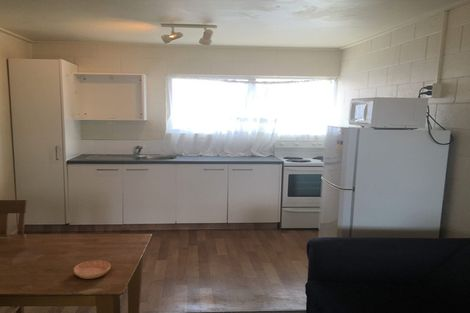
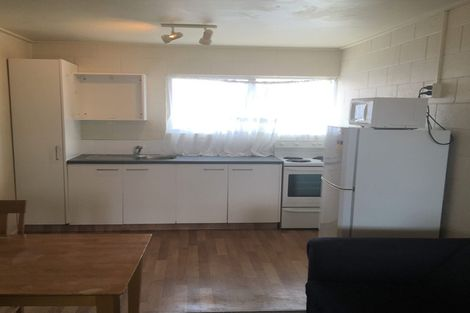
- saucer [73,259,112,280]
